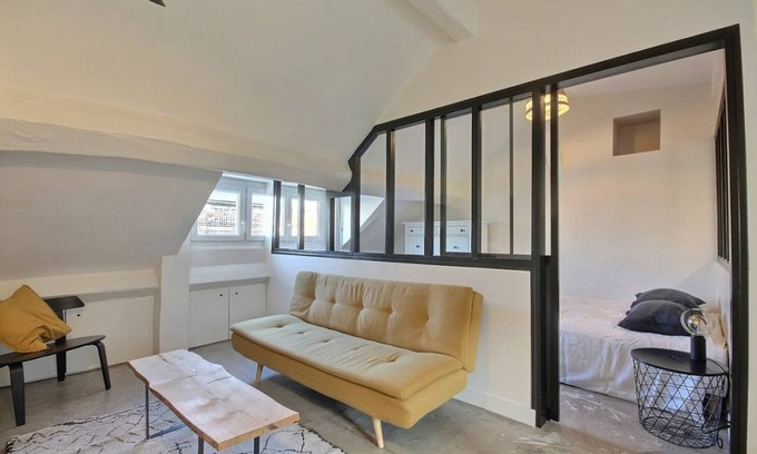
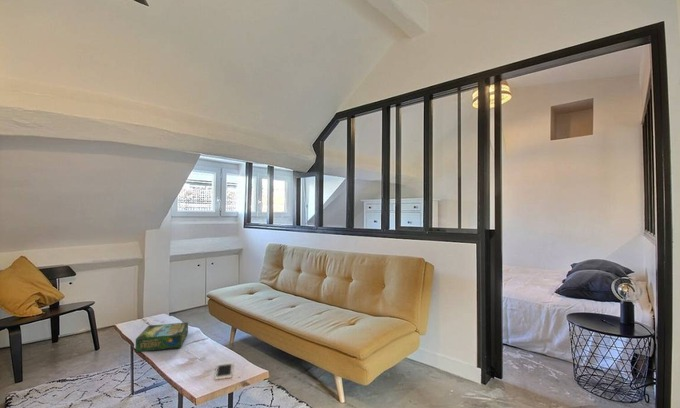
+ board game [134,321,189,353]
+ cell phone [214,361,234,381]
